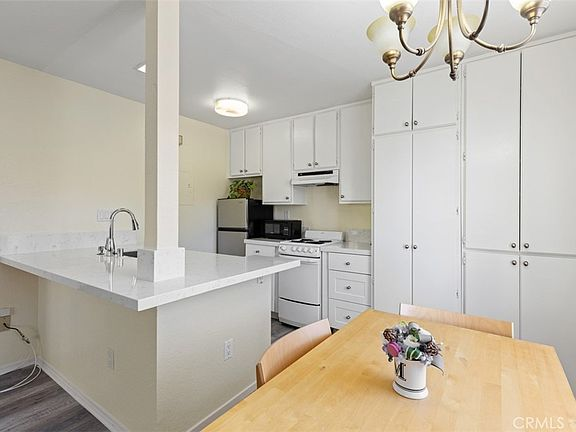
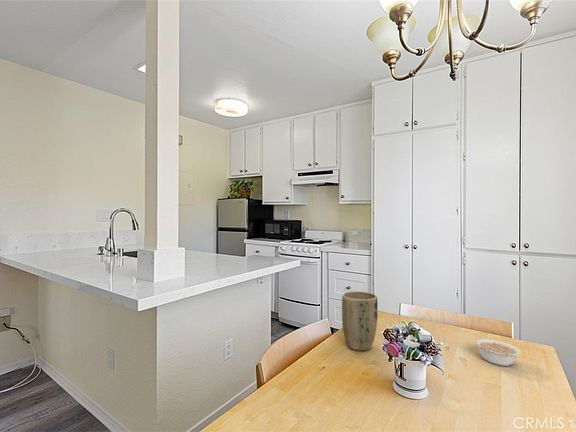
+ legume [474,338,522,367]
+ plant pot [341,290,379,352]
